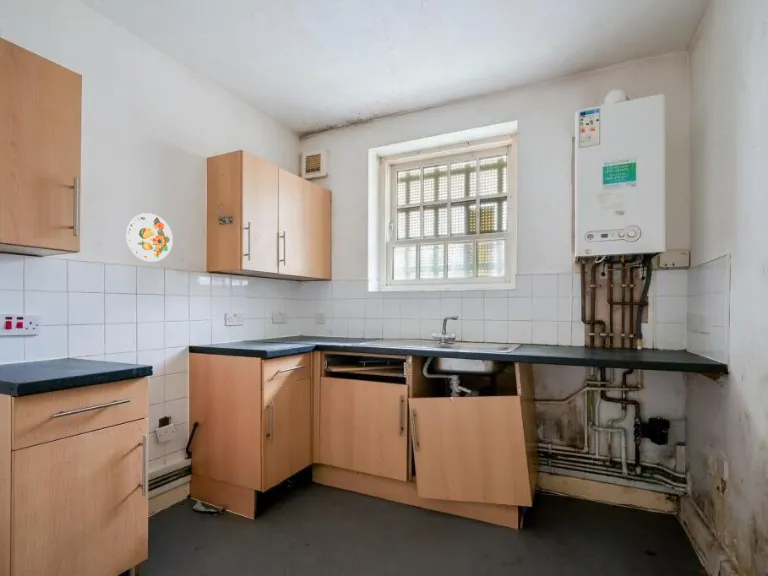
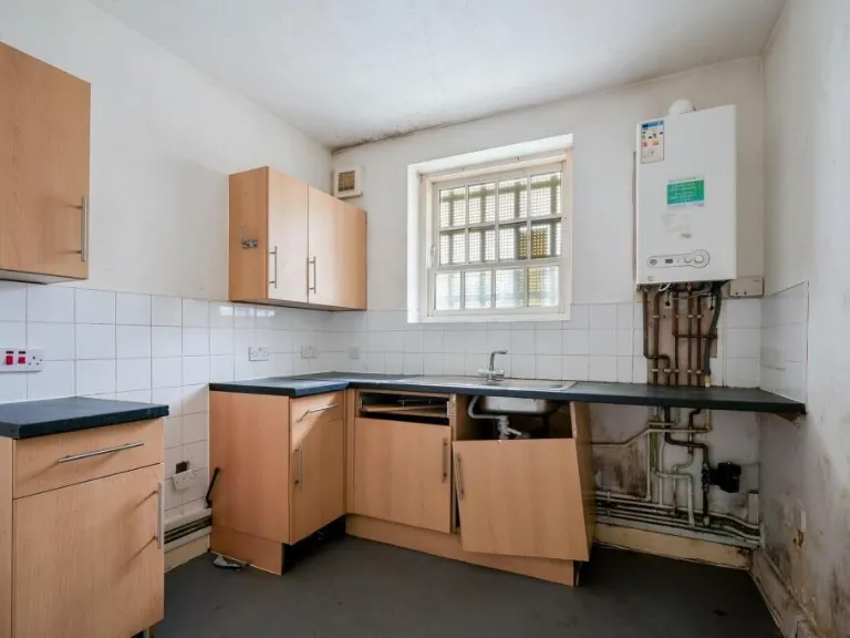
- decorative plate [125,212,174,263]
